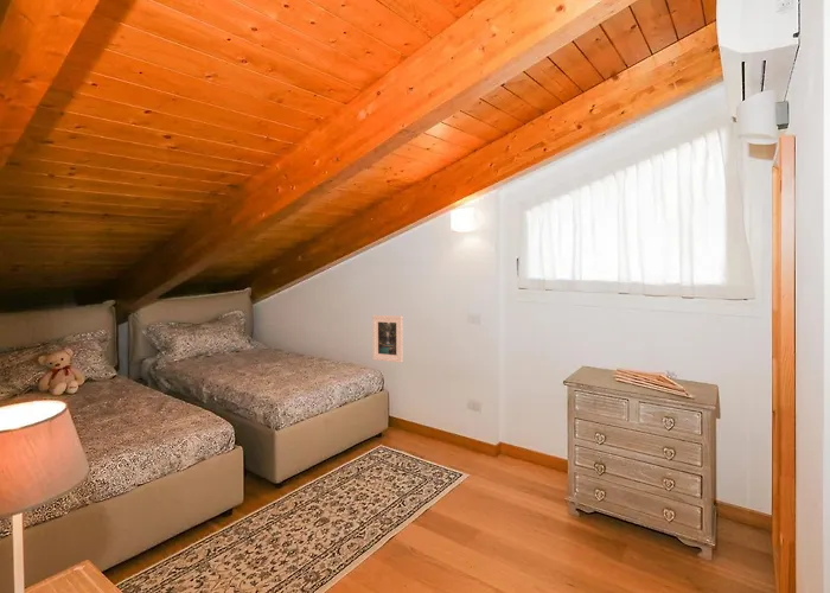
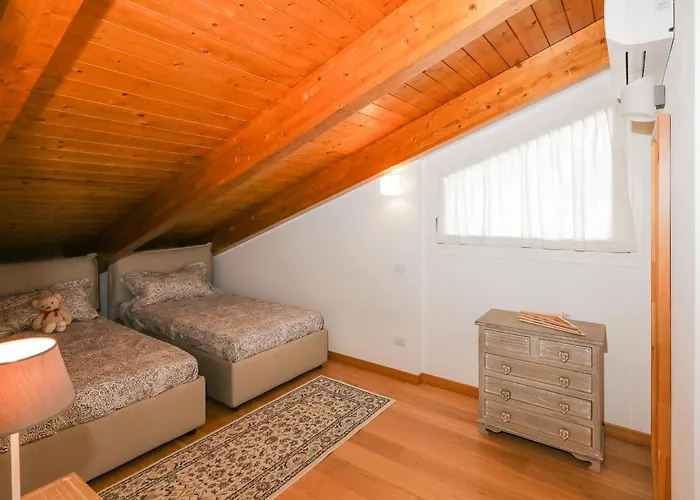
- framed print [371,314,404,364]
